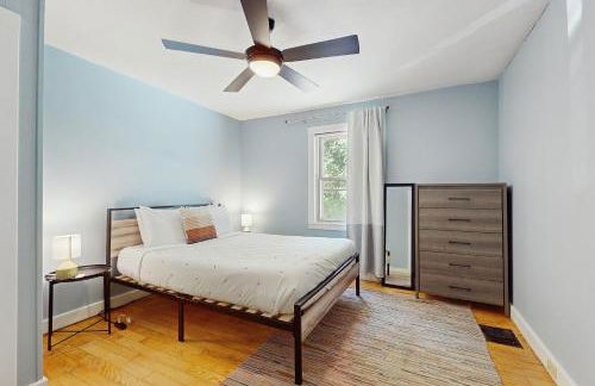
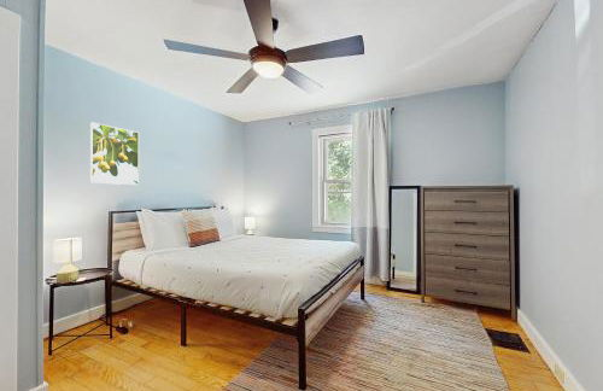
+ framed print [89,121,140,186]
